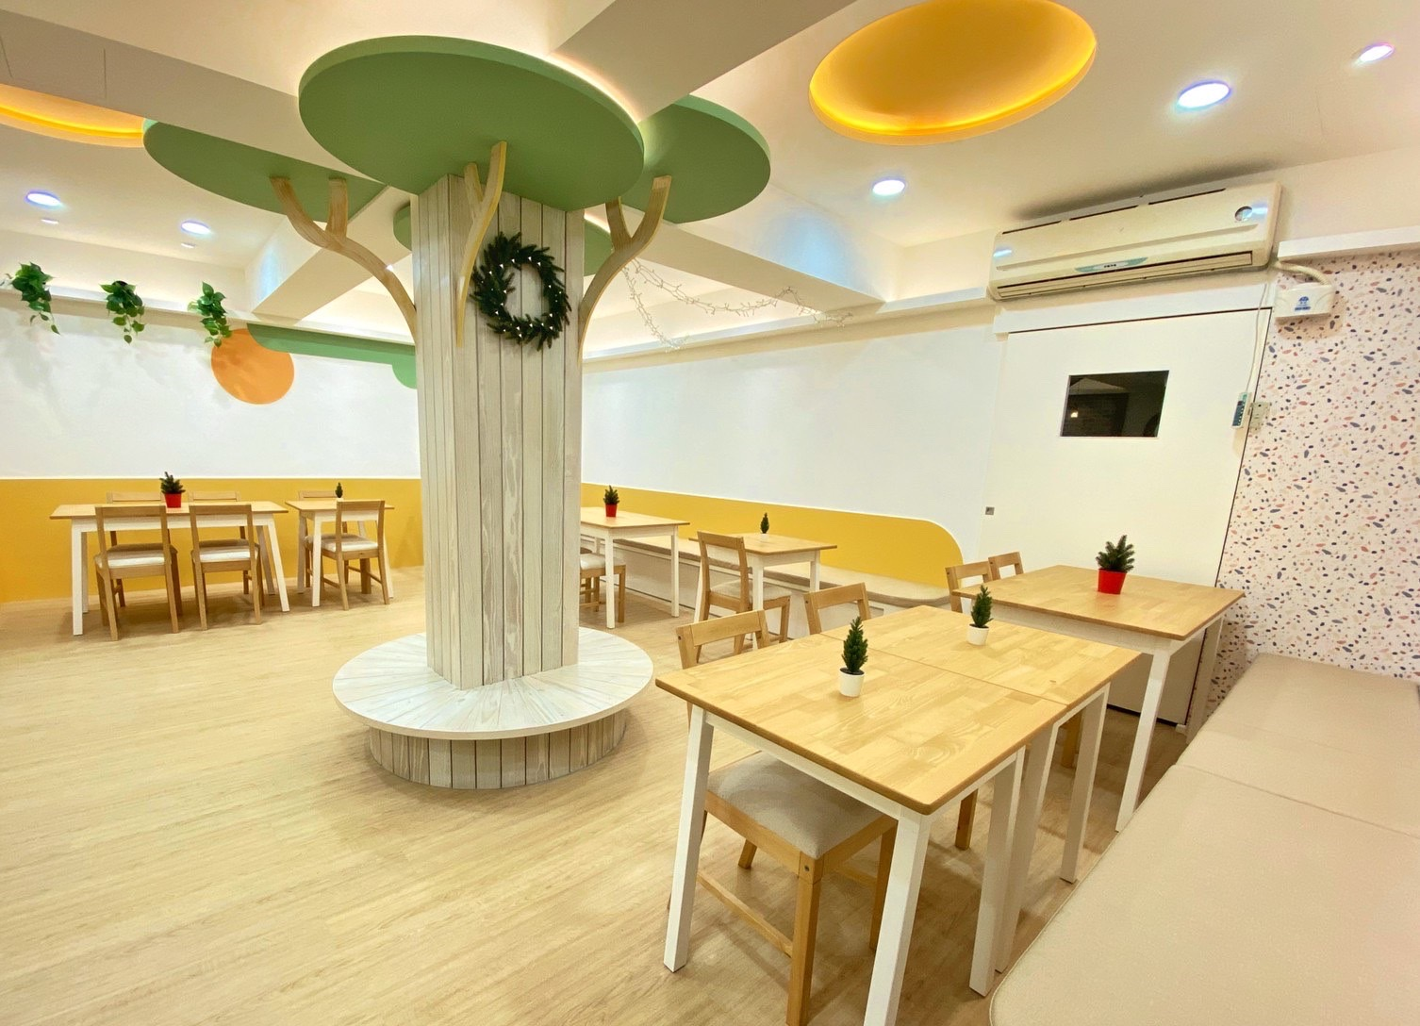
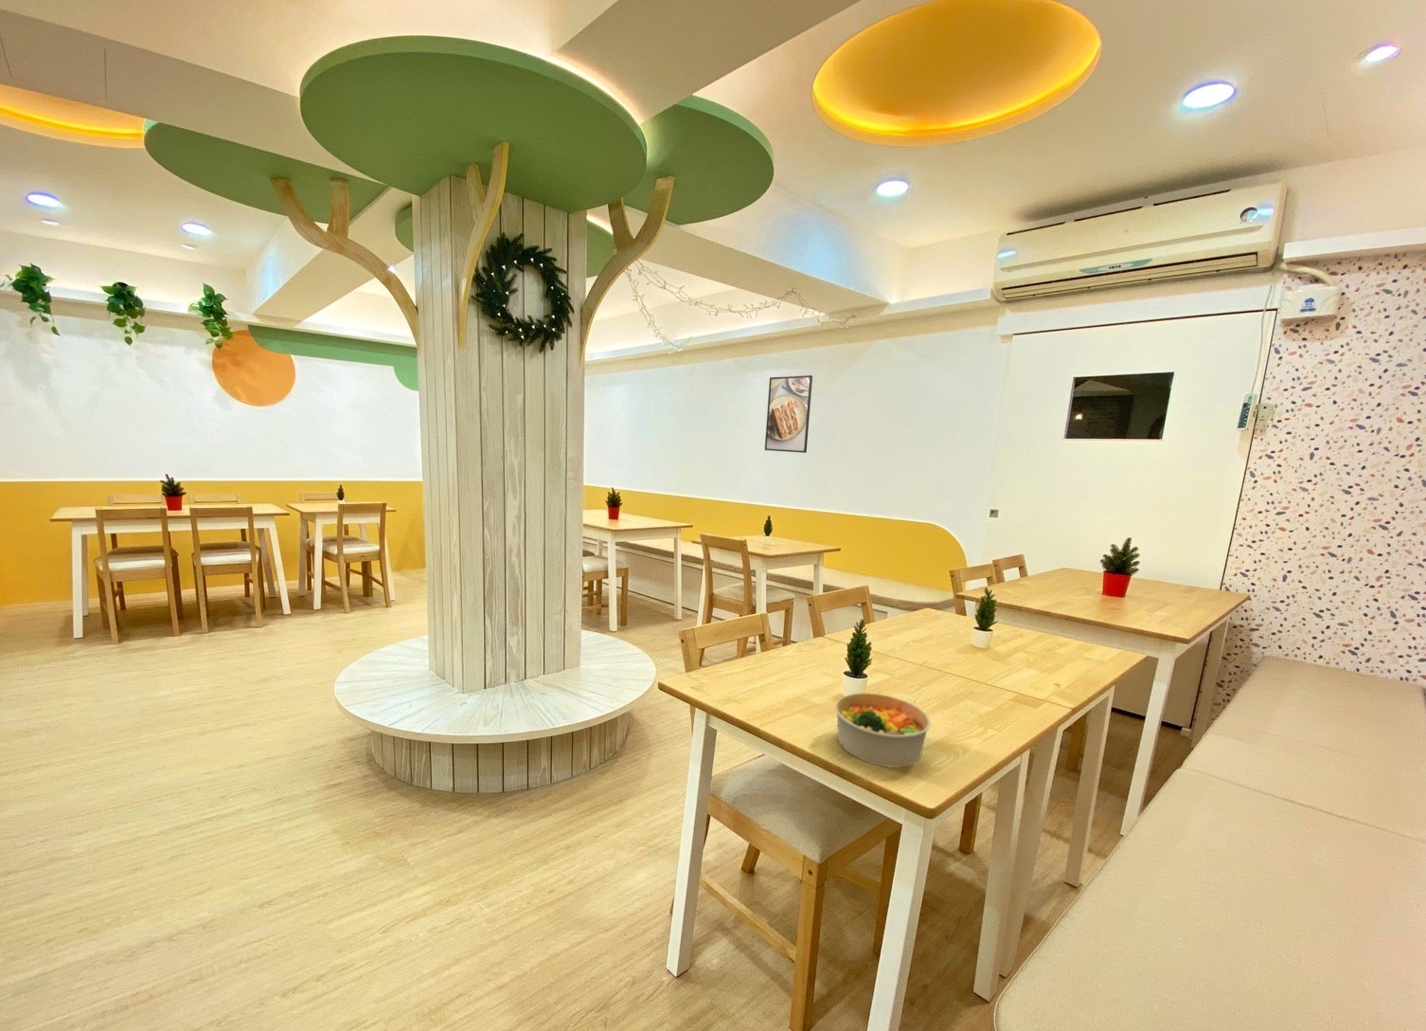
+ bowl [834,692,932,769]
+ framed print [764,374,814,454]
